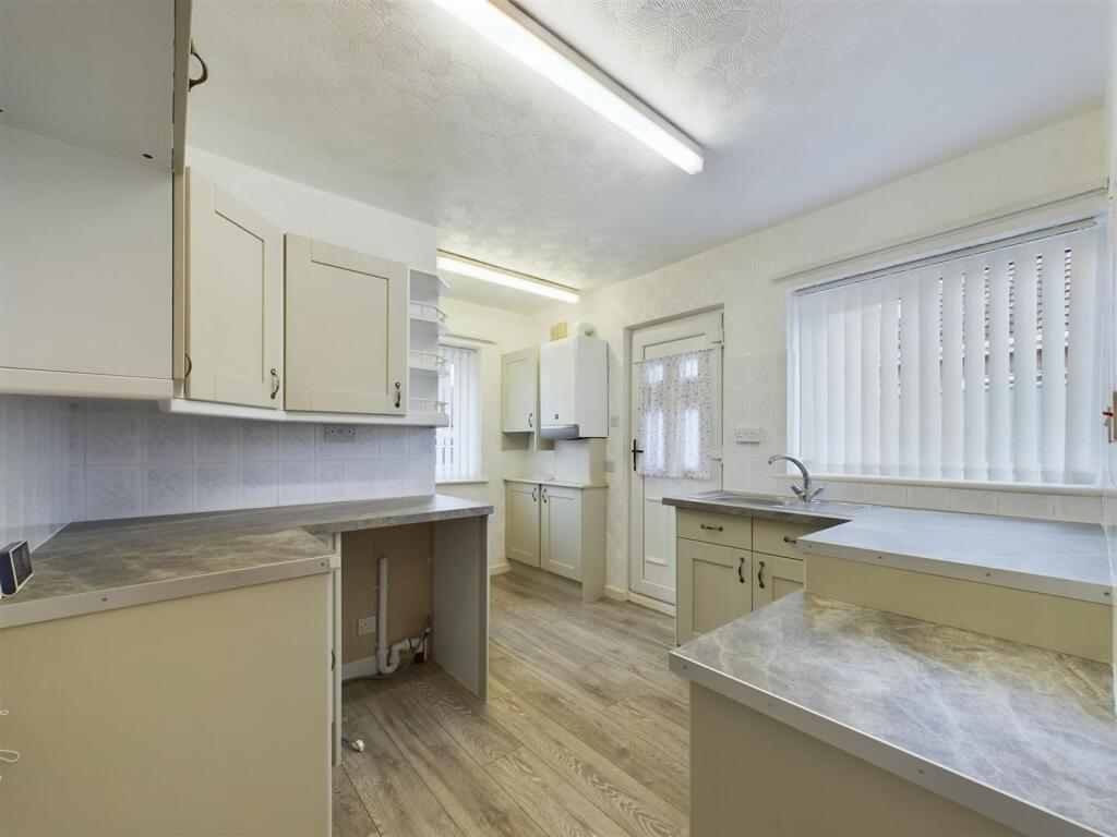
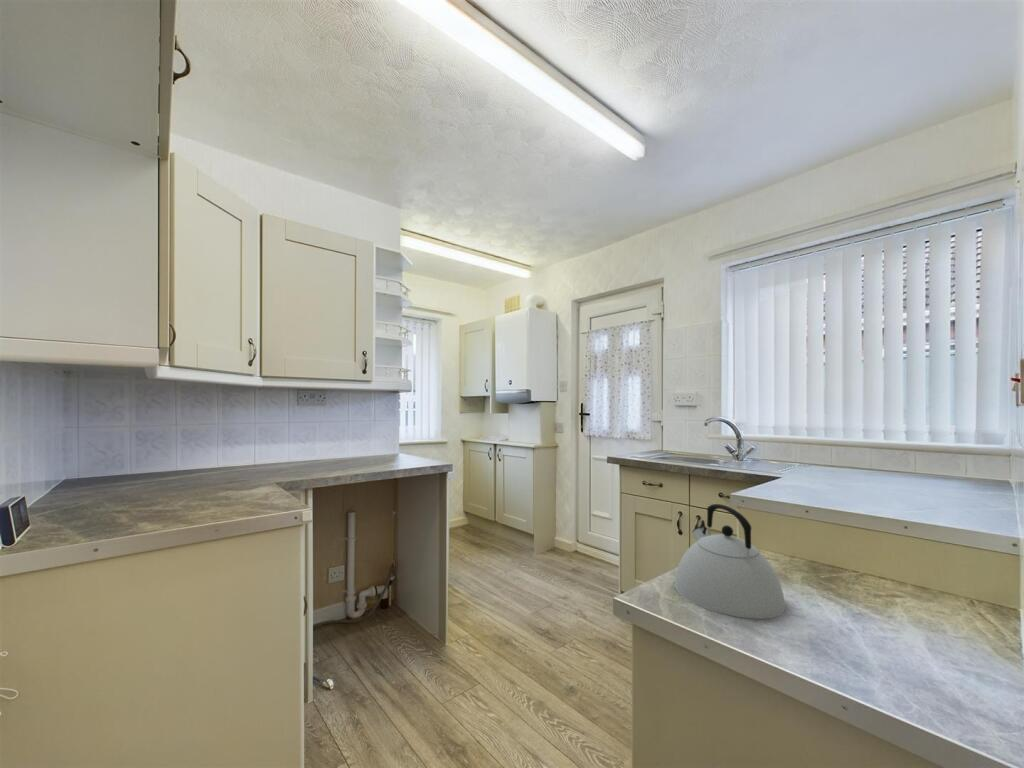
+ kettle [674,503,786,620]
